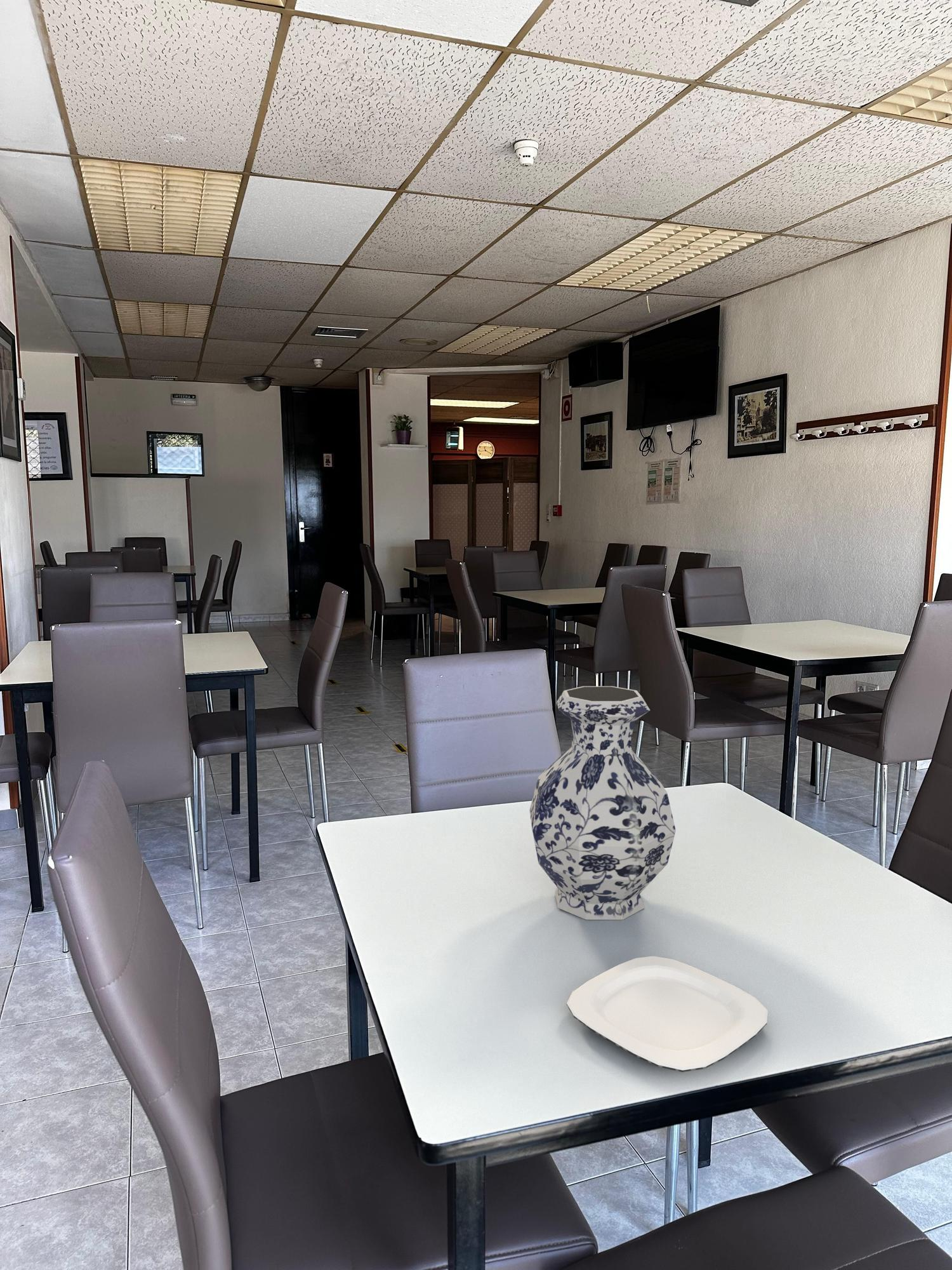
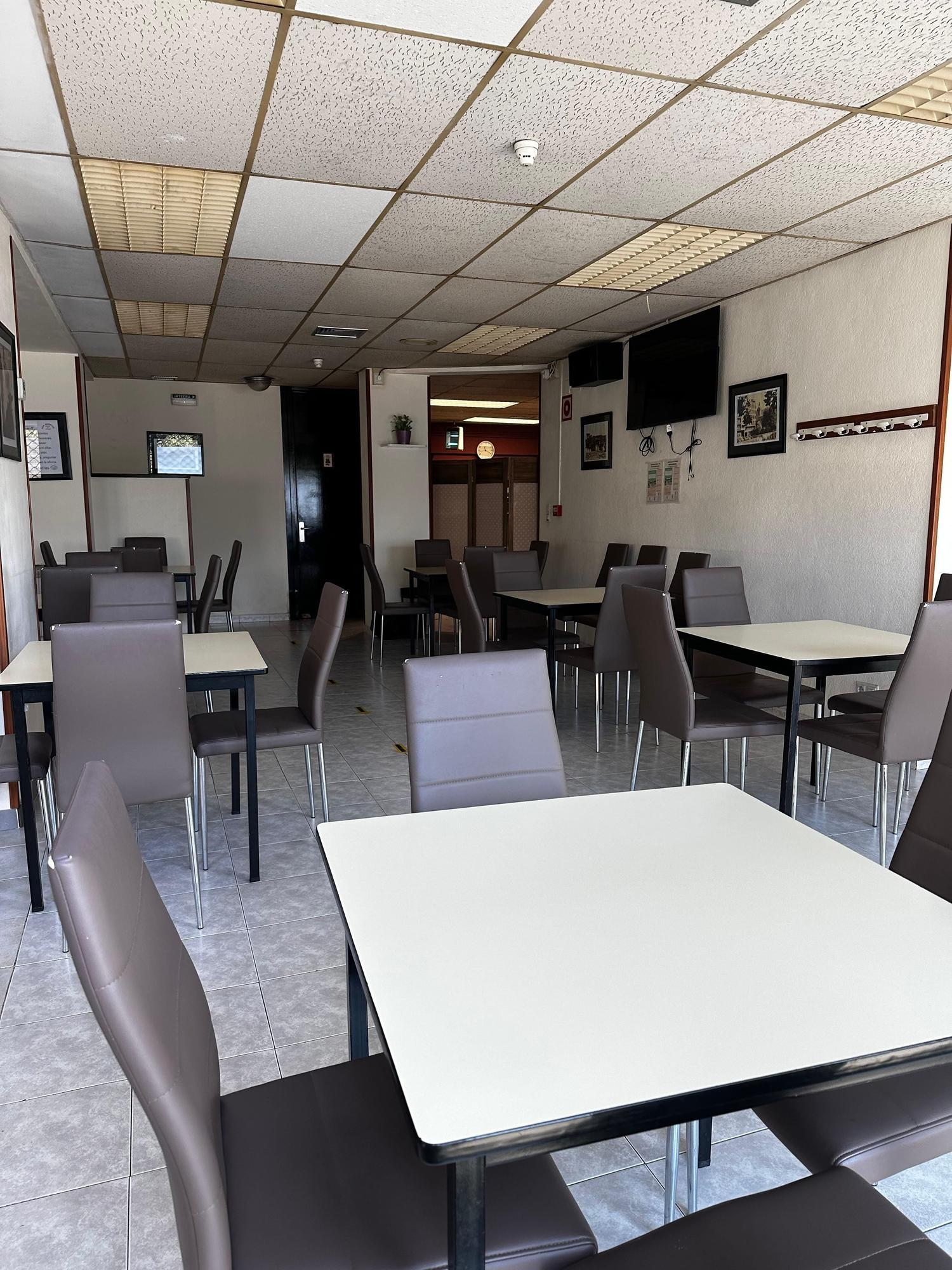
- vase [529,686,677,920]
- plate [566,956,769,1073]
